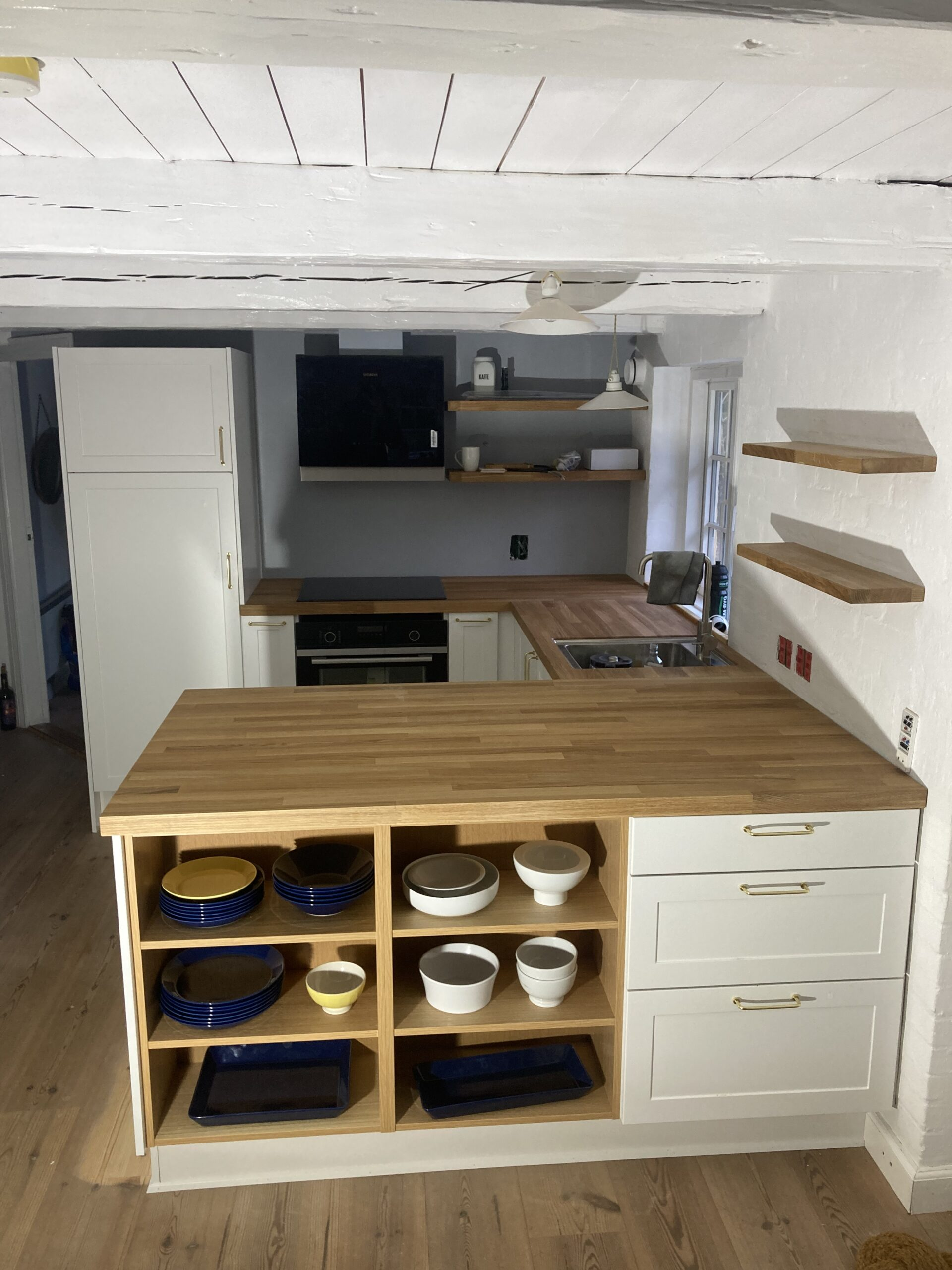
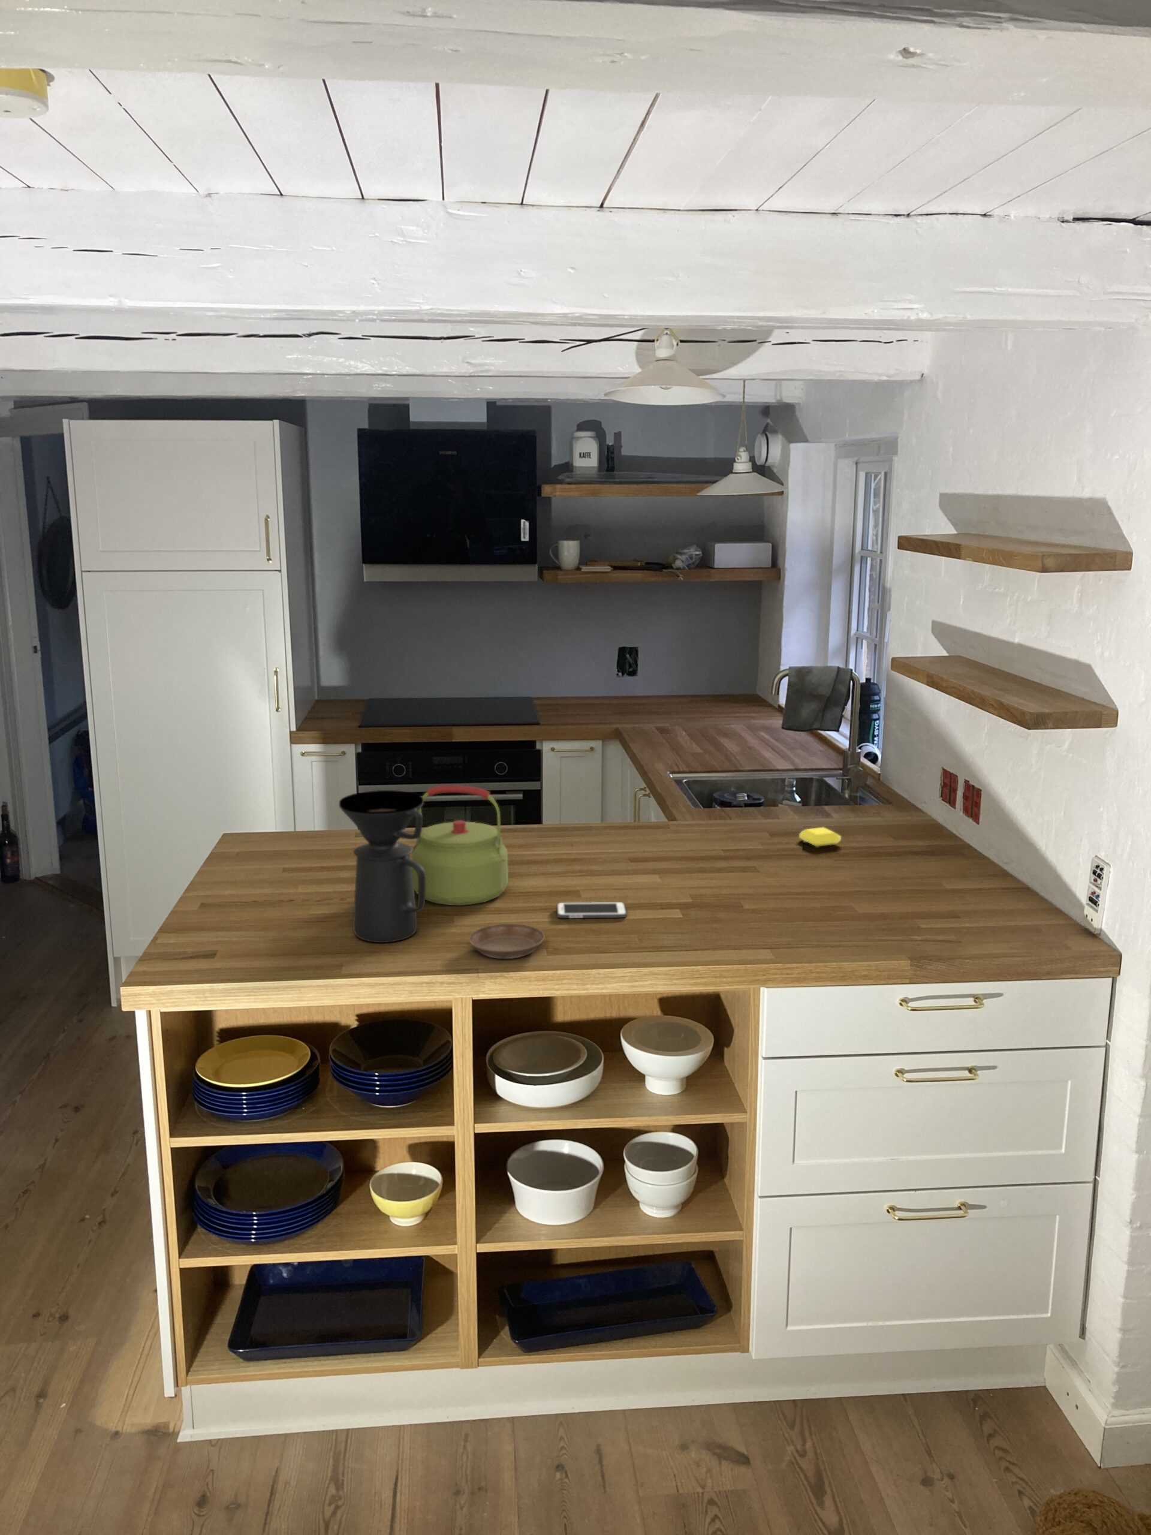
+ saucer [468,923,545,960]
+ soap bar [798,827,841,847]
+ kettle [411,784,509,906]
+ cell phone [556,902,627,919]
+ coffee maker [339,789,426,943]
